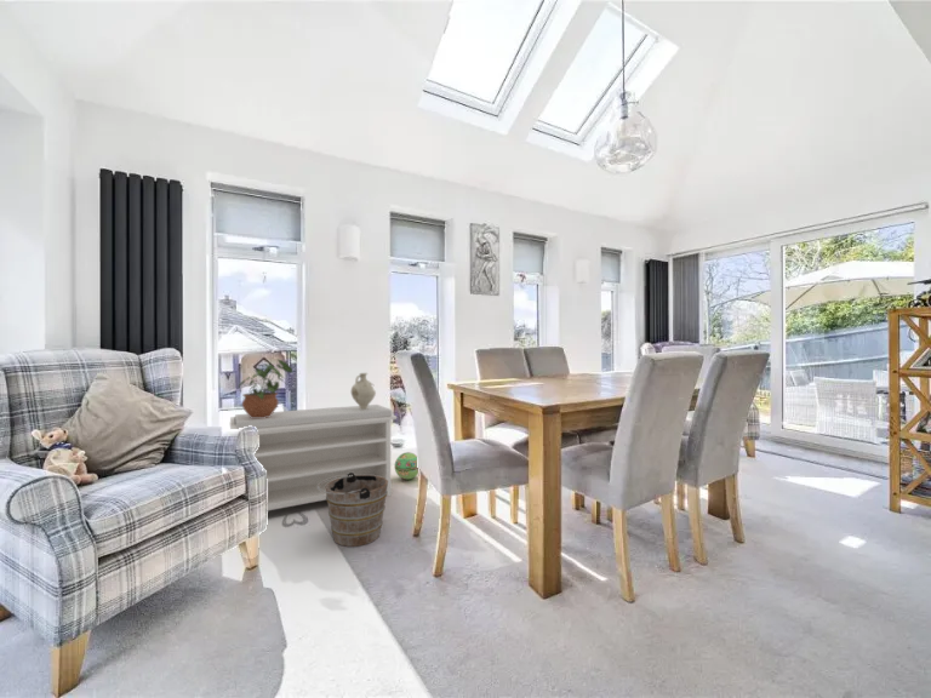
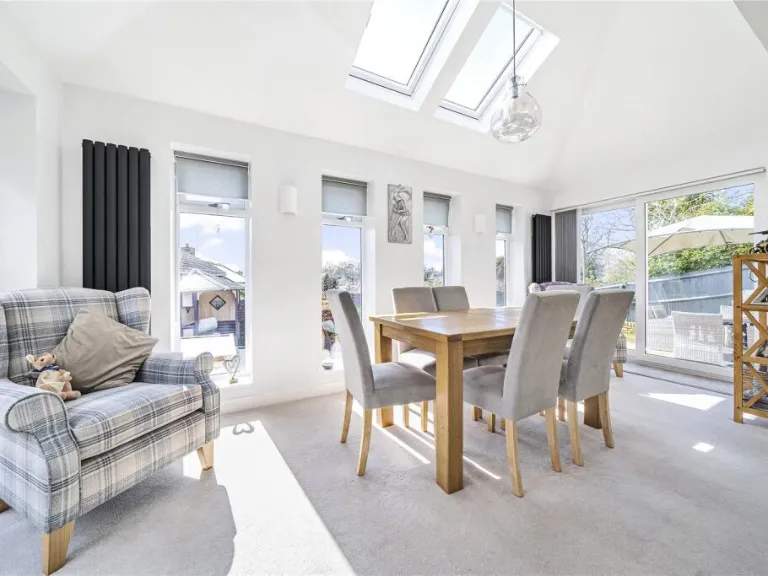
- decorative vase [350,372,377,410]
- bucket [318,473,388,548]
- potted plant [238,359,293,418]
- bench [229,404,398,511]
- ball [393,451,419,481]
